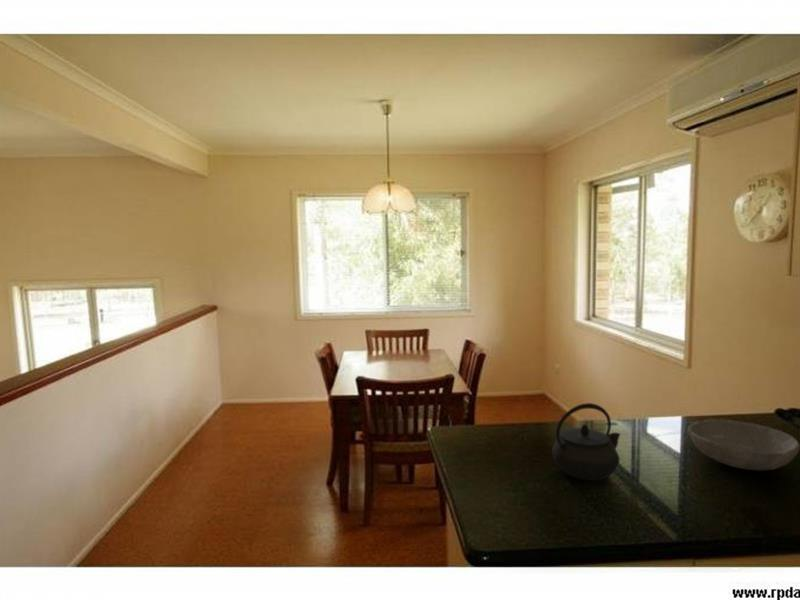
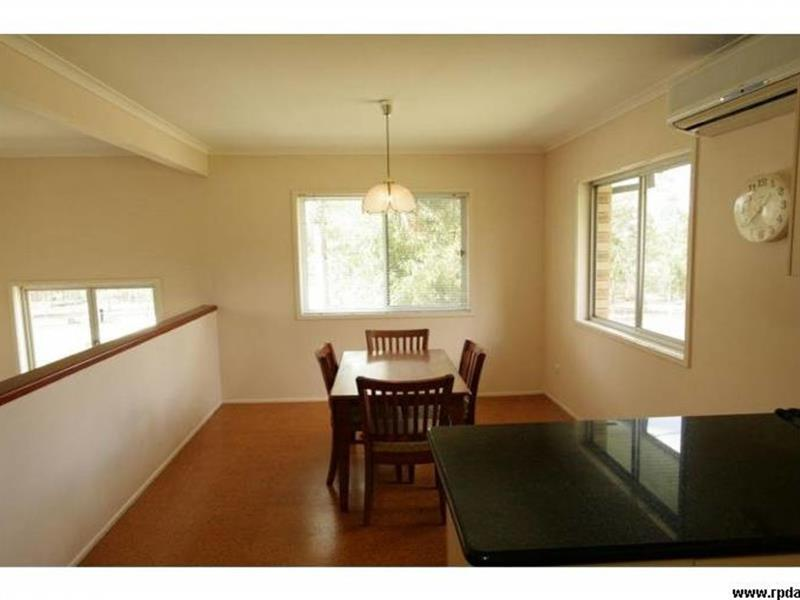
- kettle [551,402,621,482]
- bowl [686,418,800,472]
